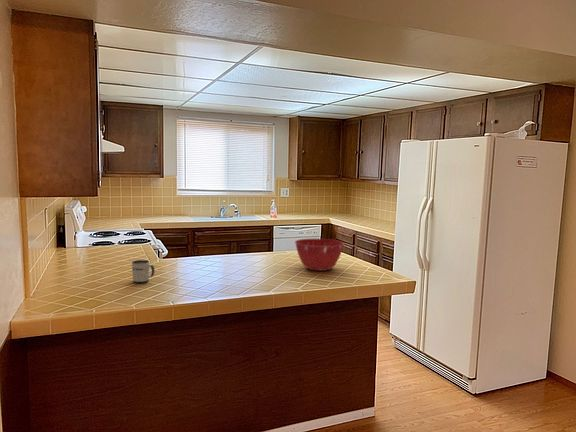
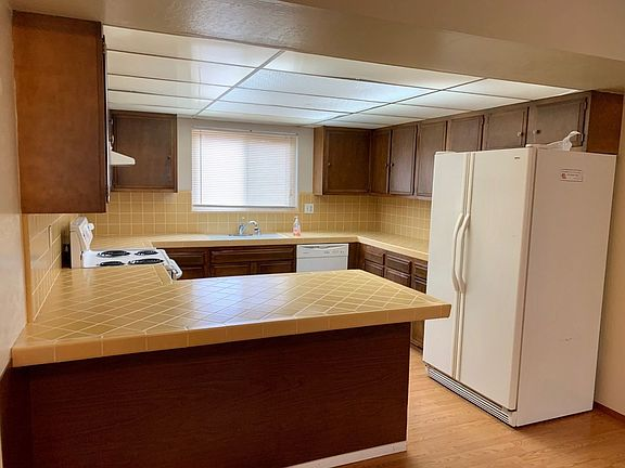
- mug [131,259,155,284]
- mixing bowl [294,238,345,272]
